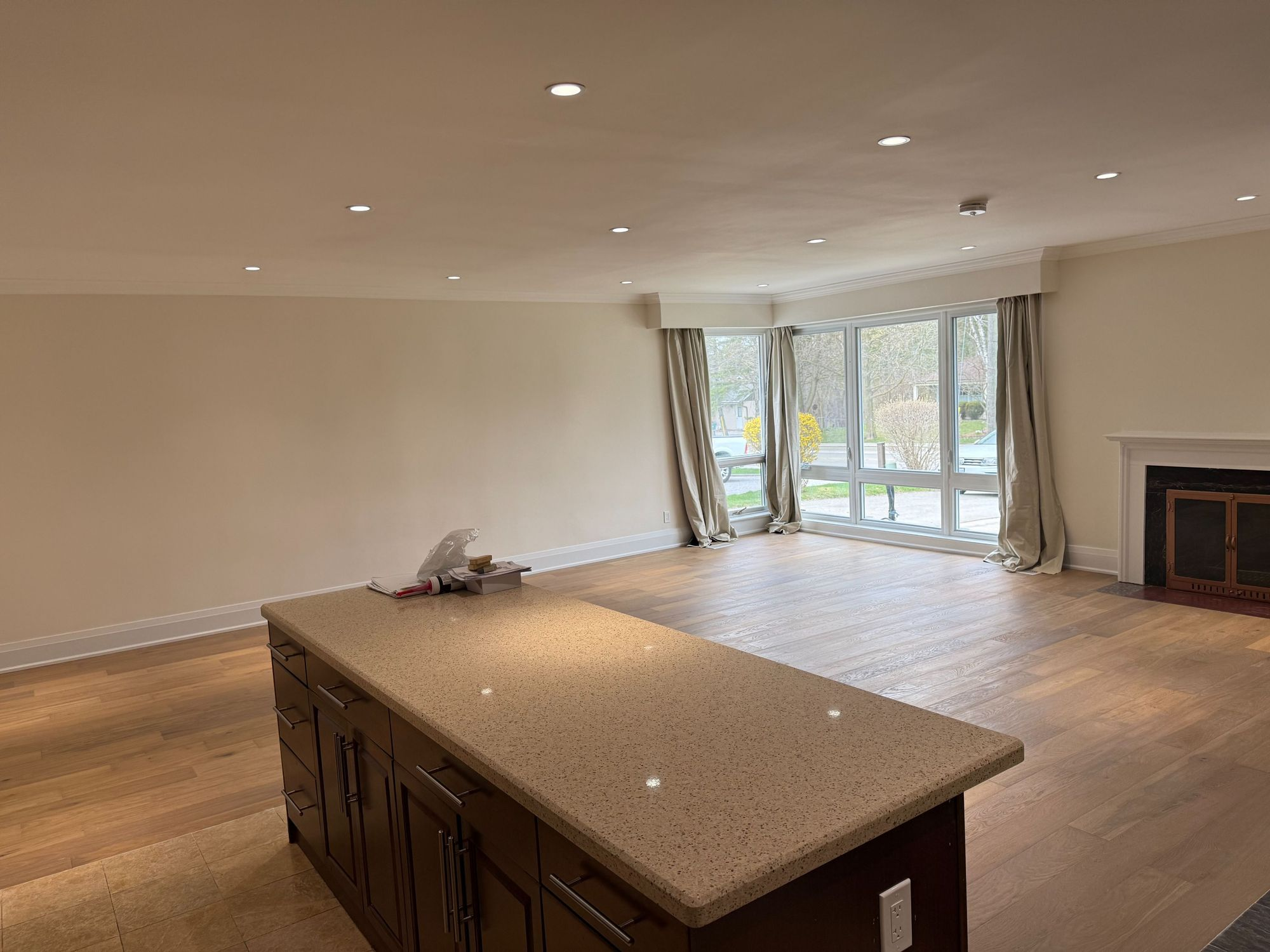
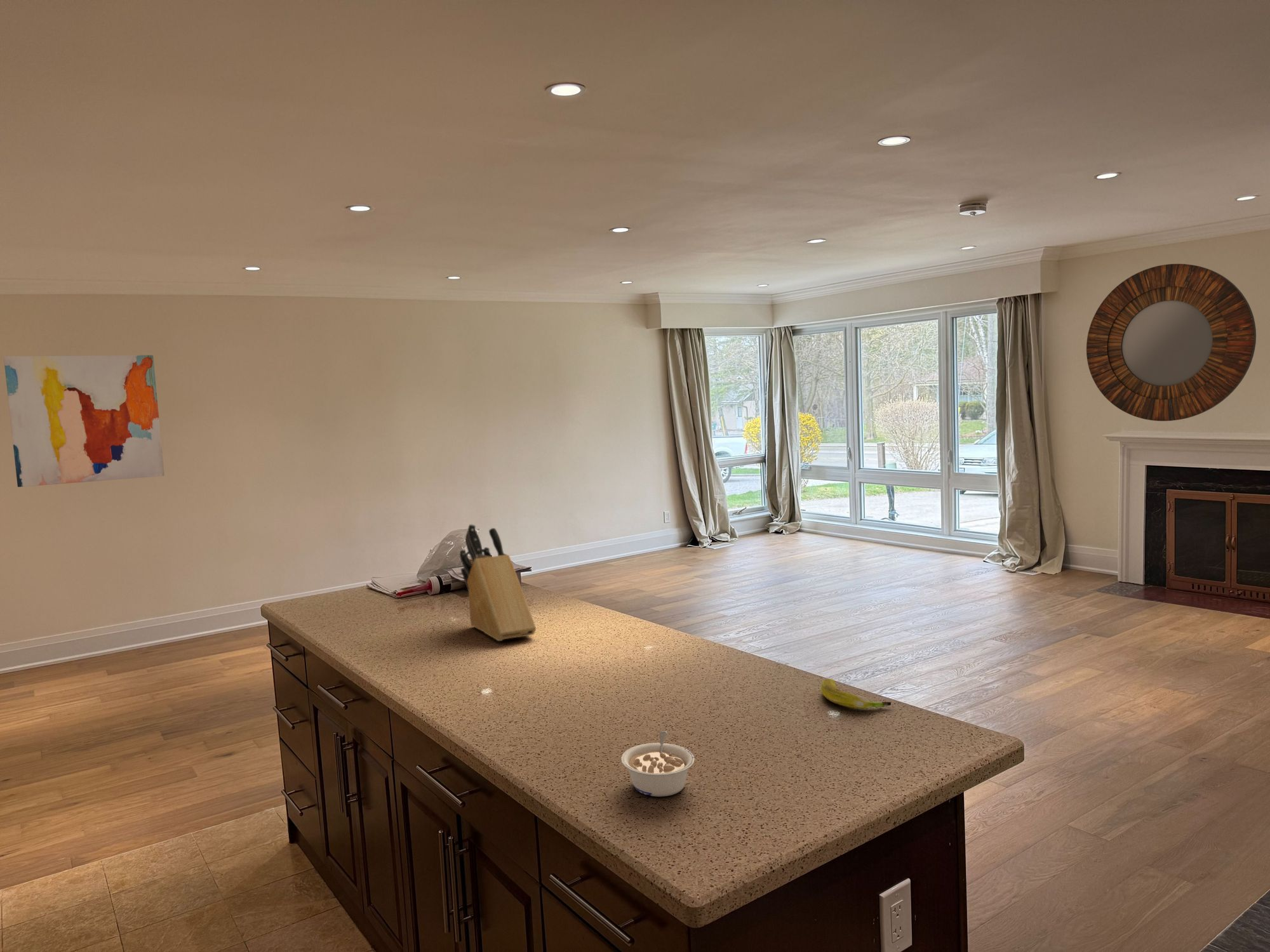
+ home mirror [1086,263,1257,421]
+ knife block [459,524,537,642]
+ banana [820,678,892,710]
+ wall art [3,355,165,487]
+ legume [620,731,695,797]
